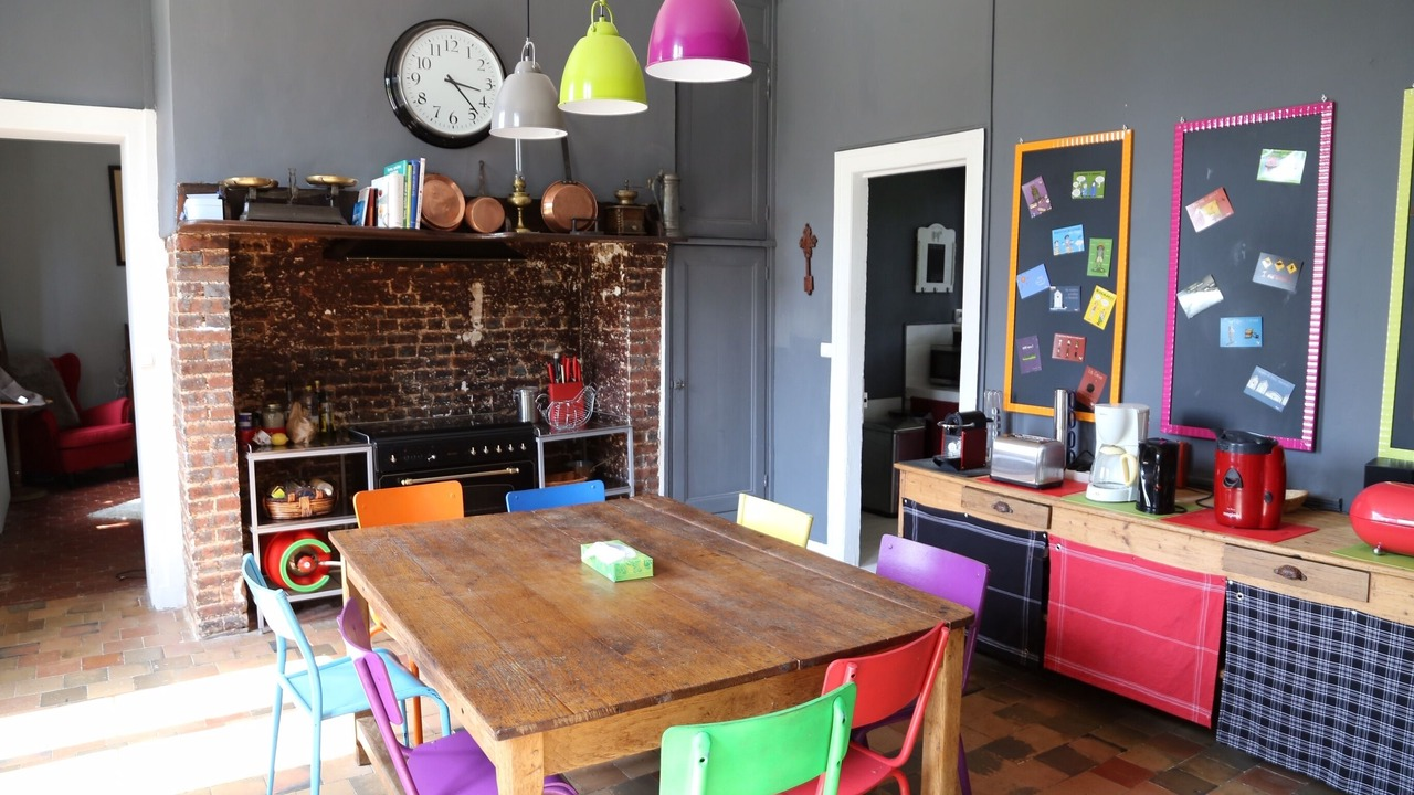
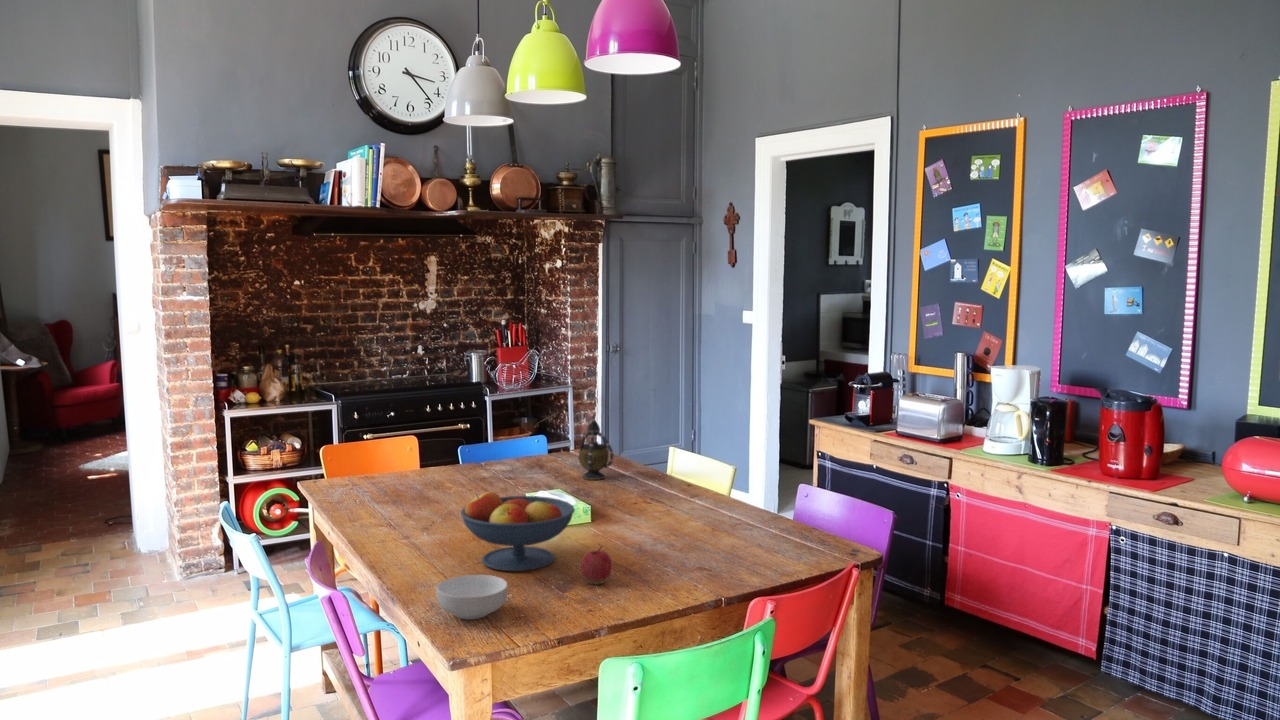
+ teapot [577,419,615,481]
+ fruit bowl [460,491,576,572]
+ apple [580,545,613,585]
+ cereal bowl [435,574,509,620]
